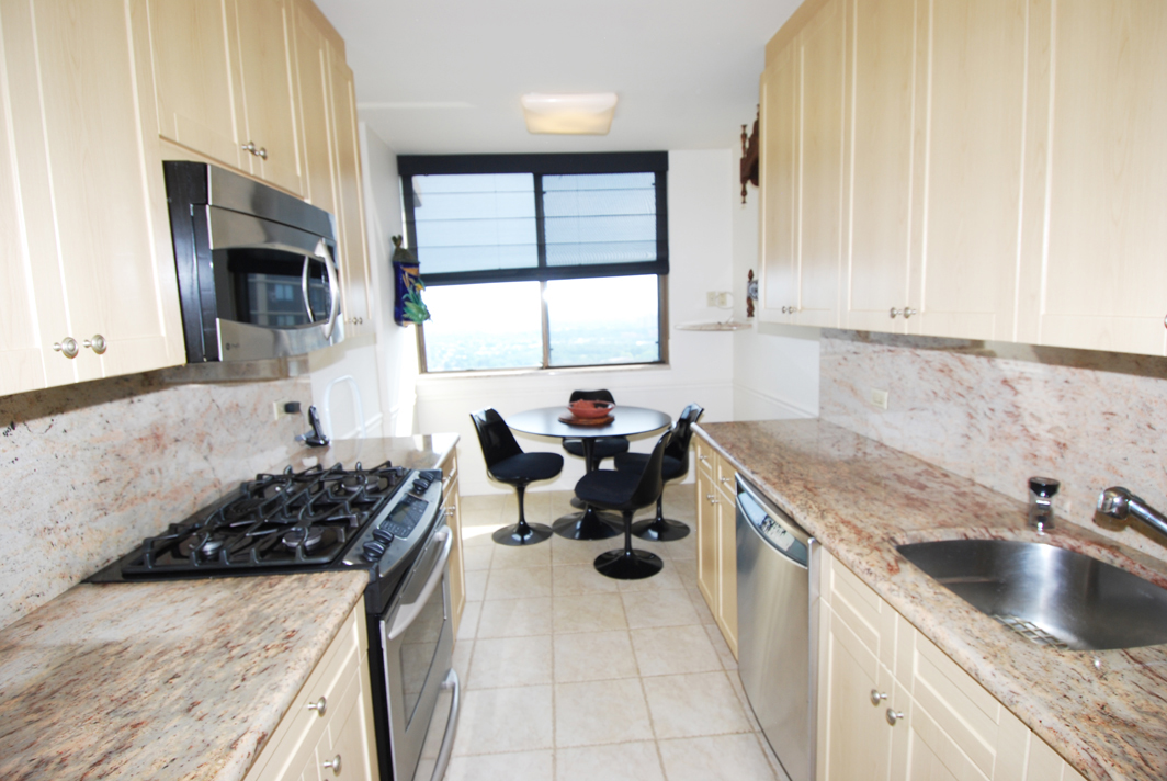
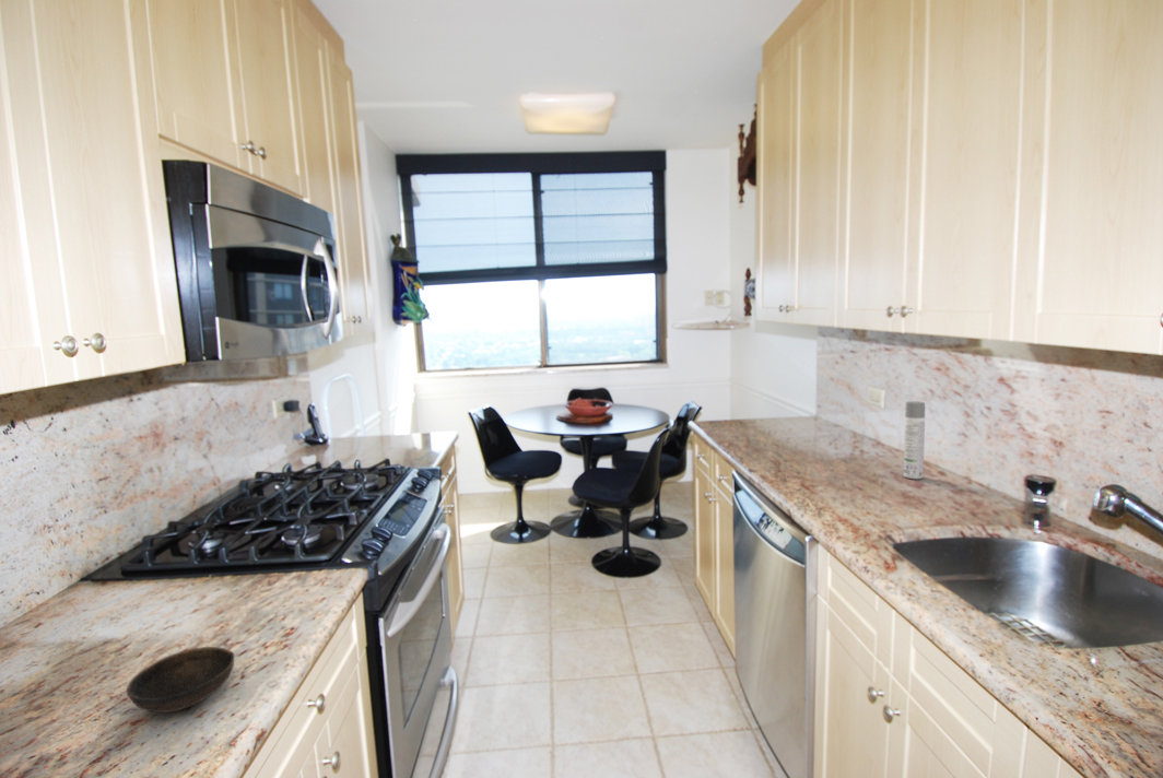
+ spray bottle [903,400,926,481]
+ bowl [126,646,235,714]
